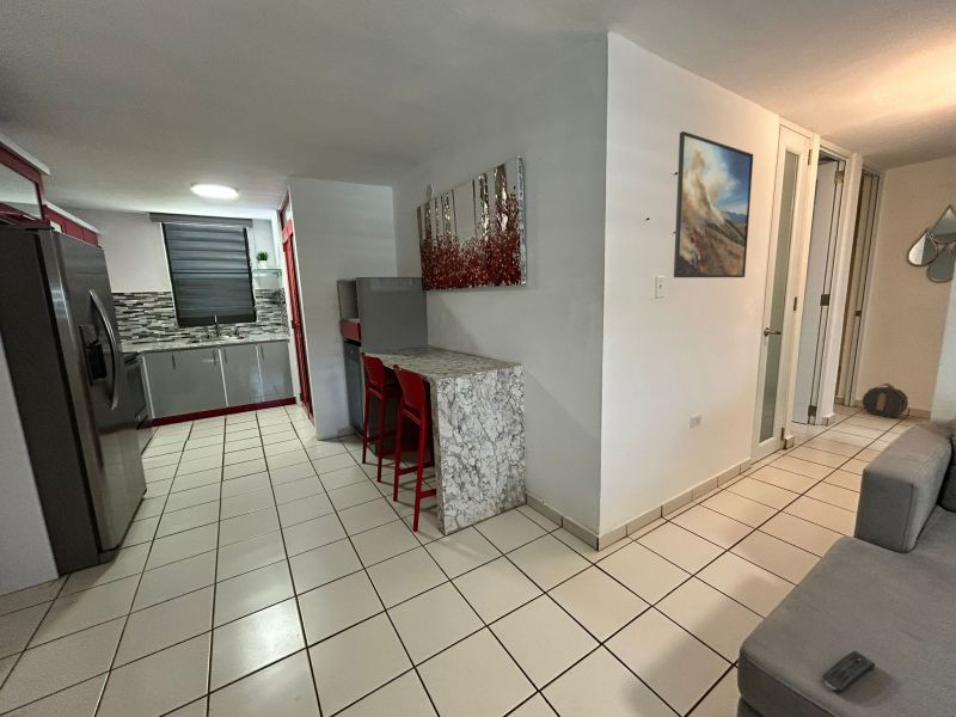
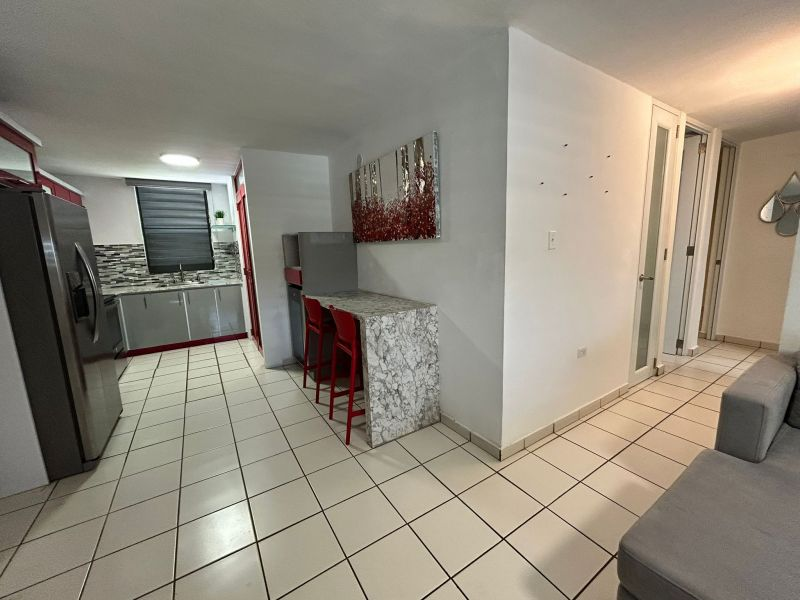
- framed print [673,130,754,278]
- remote control [822,650,876,692]
- hat box [860,382,909,418]
